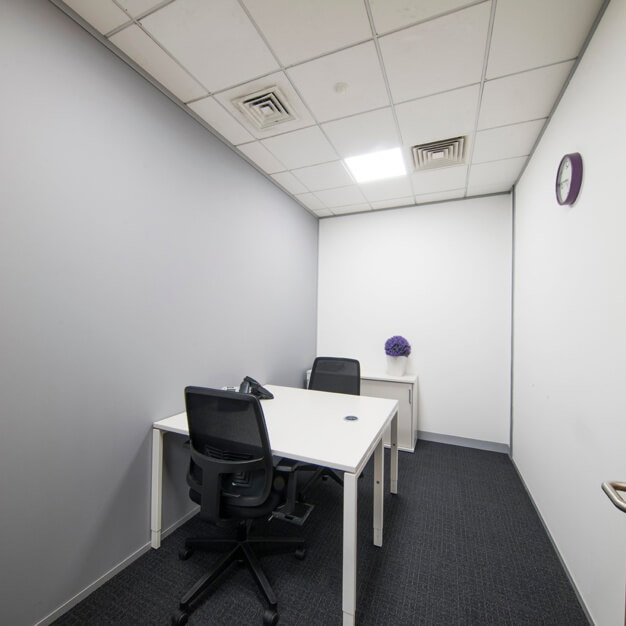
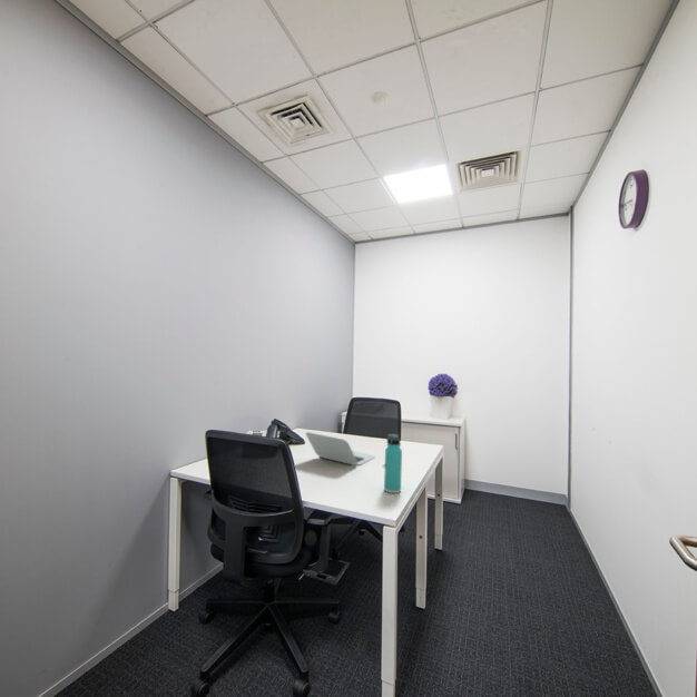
+ thermos bottle [383,432,403,494]
+ laptop [305,431,376,467]
